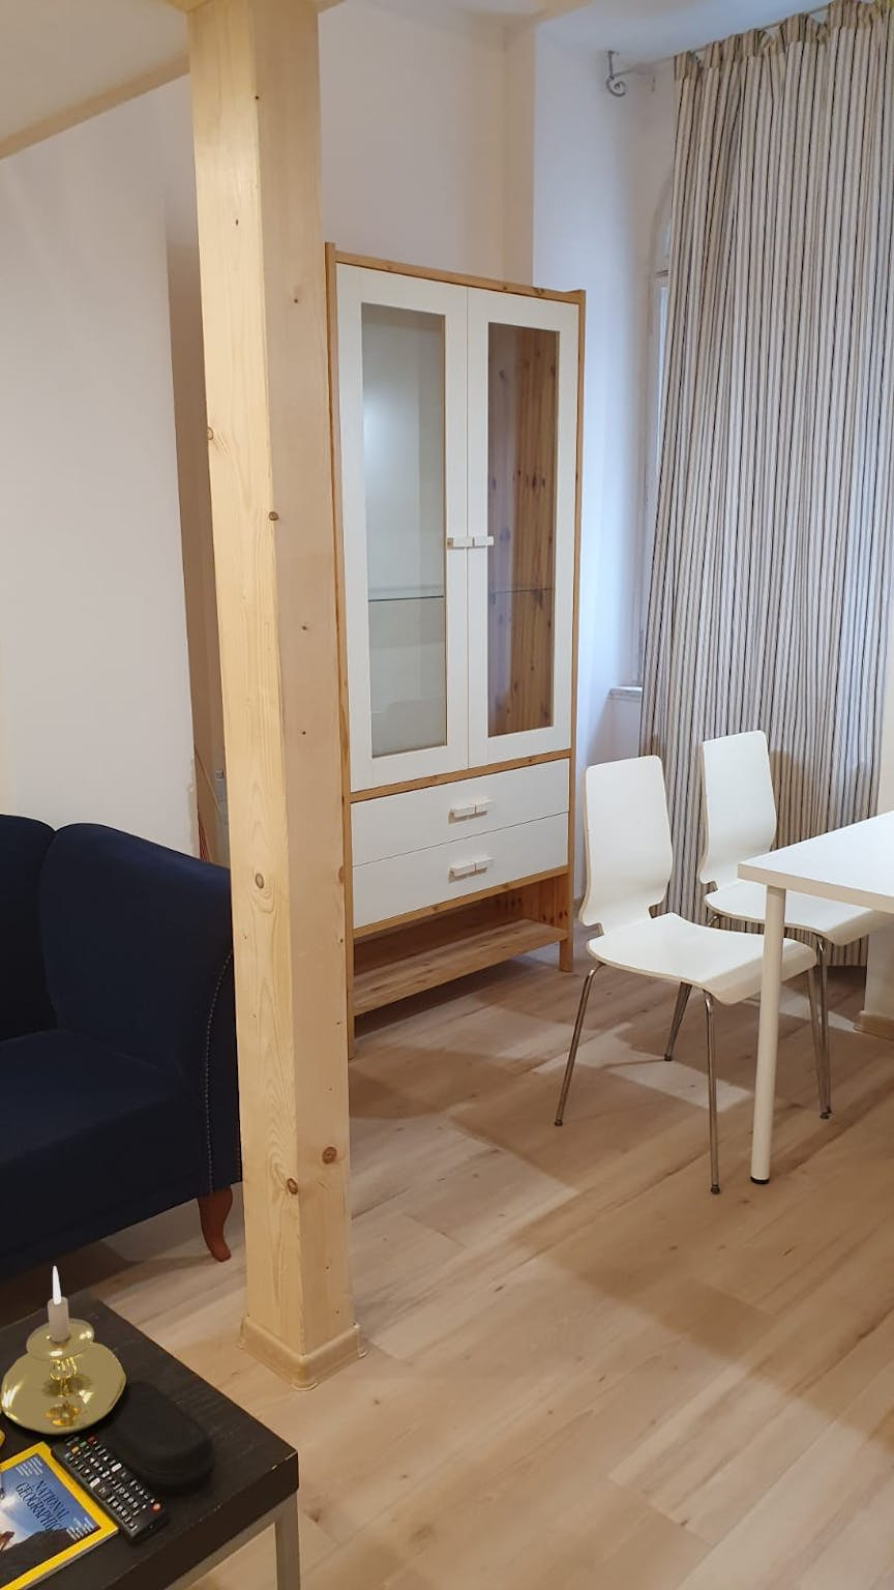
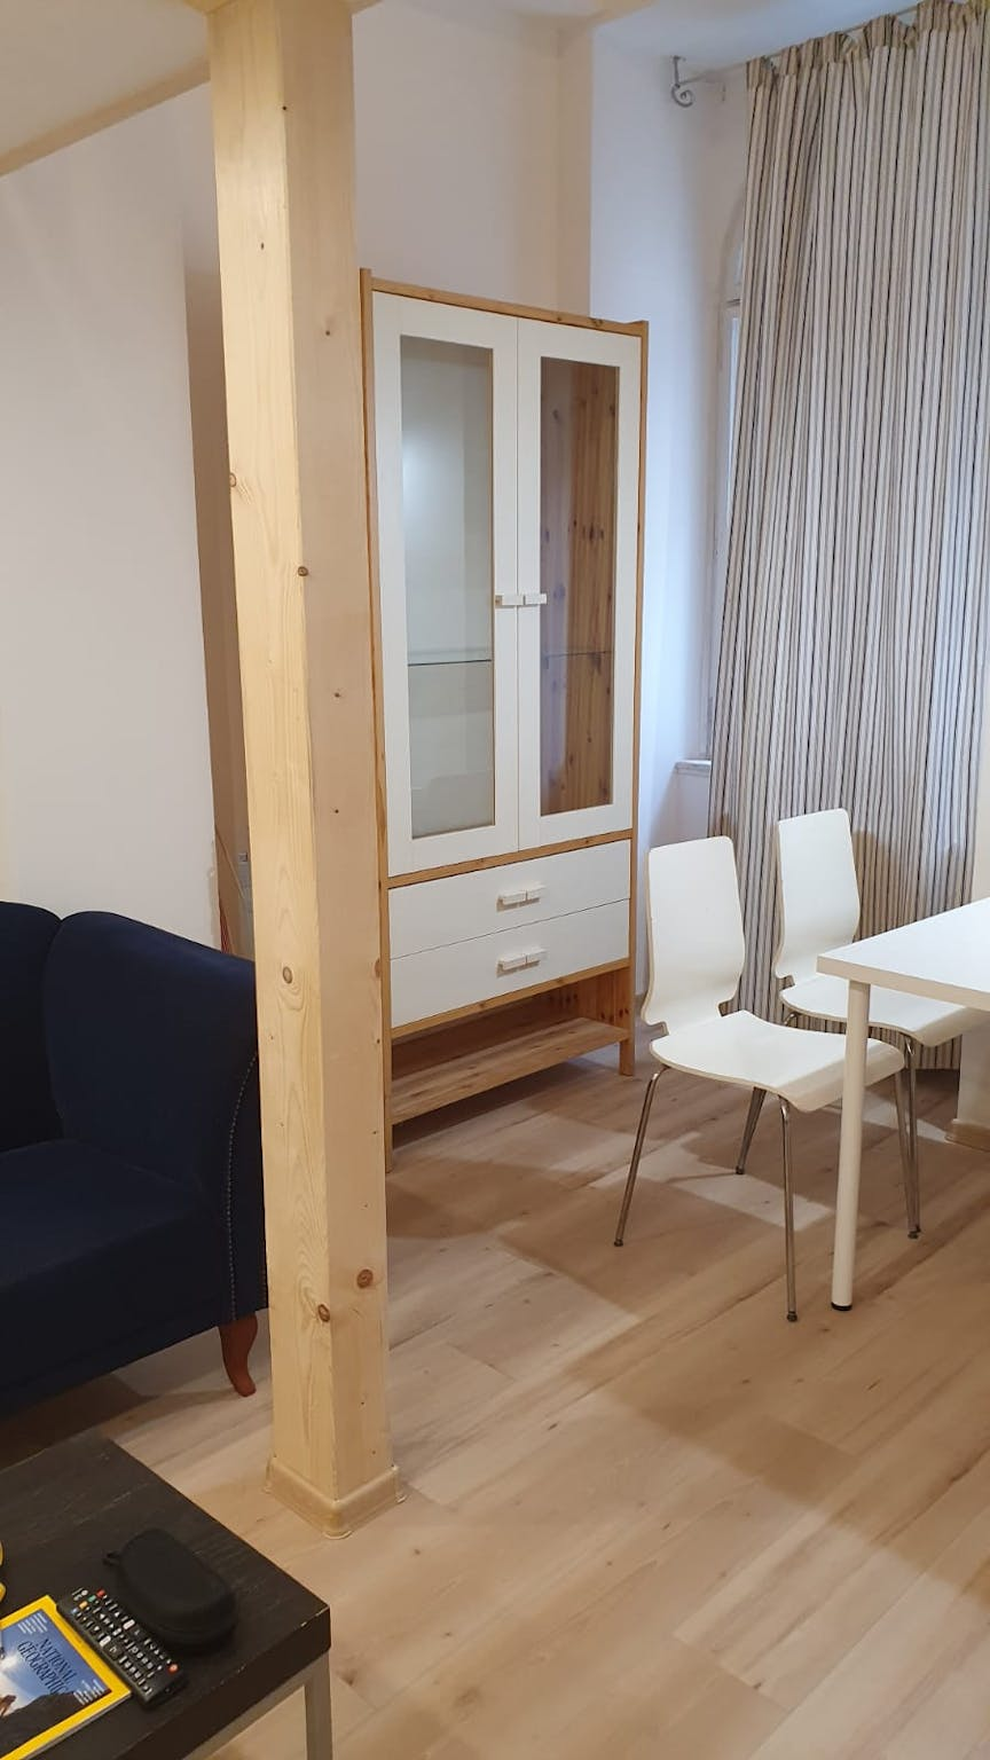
- candle holder [0,1265,128,1436]
